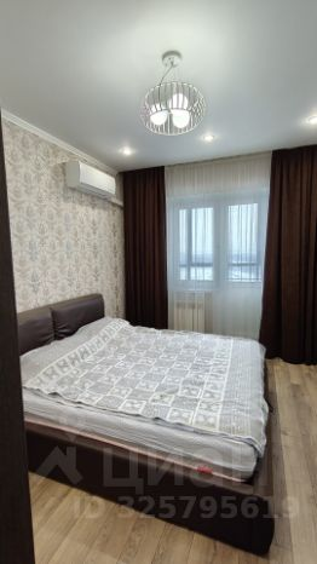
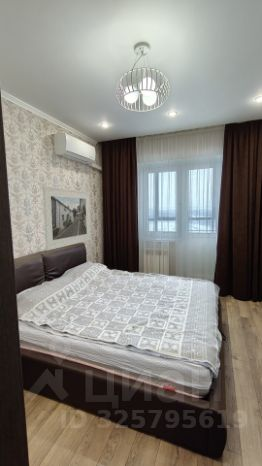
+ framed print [42,185,92,251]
